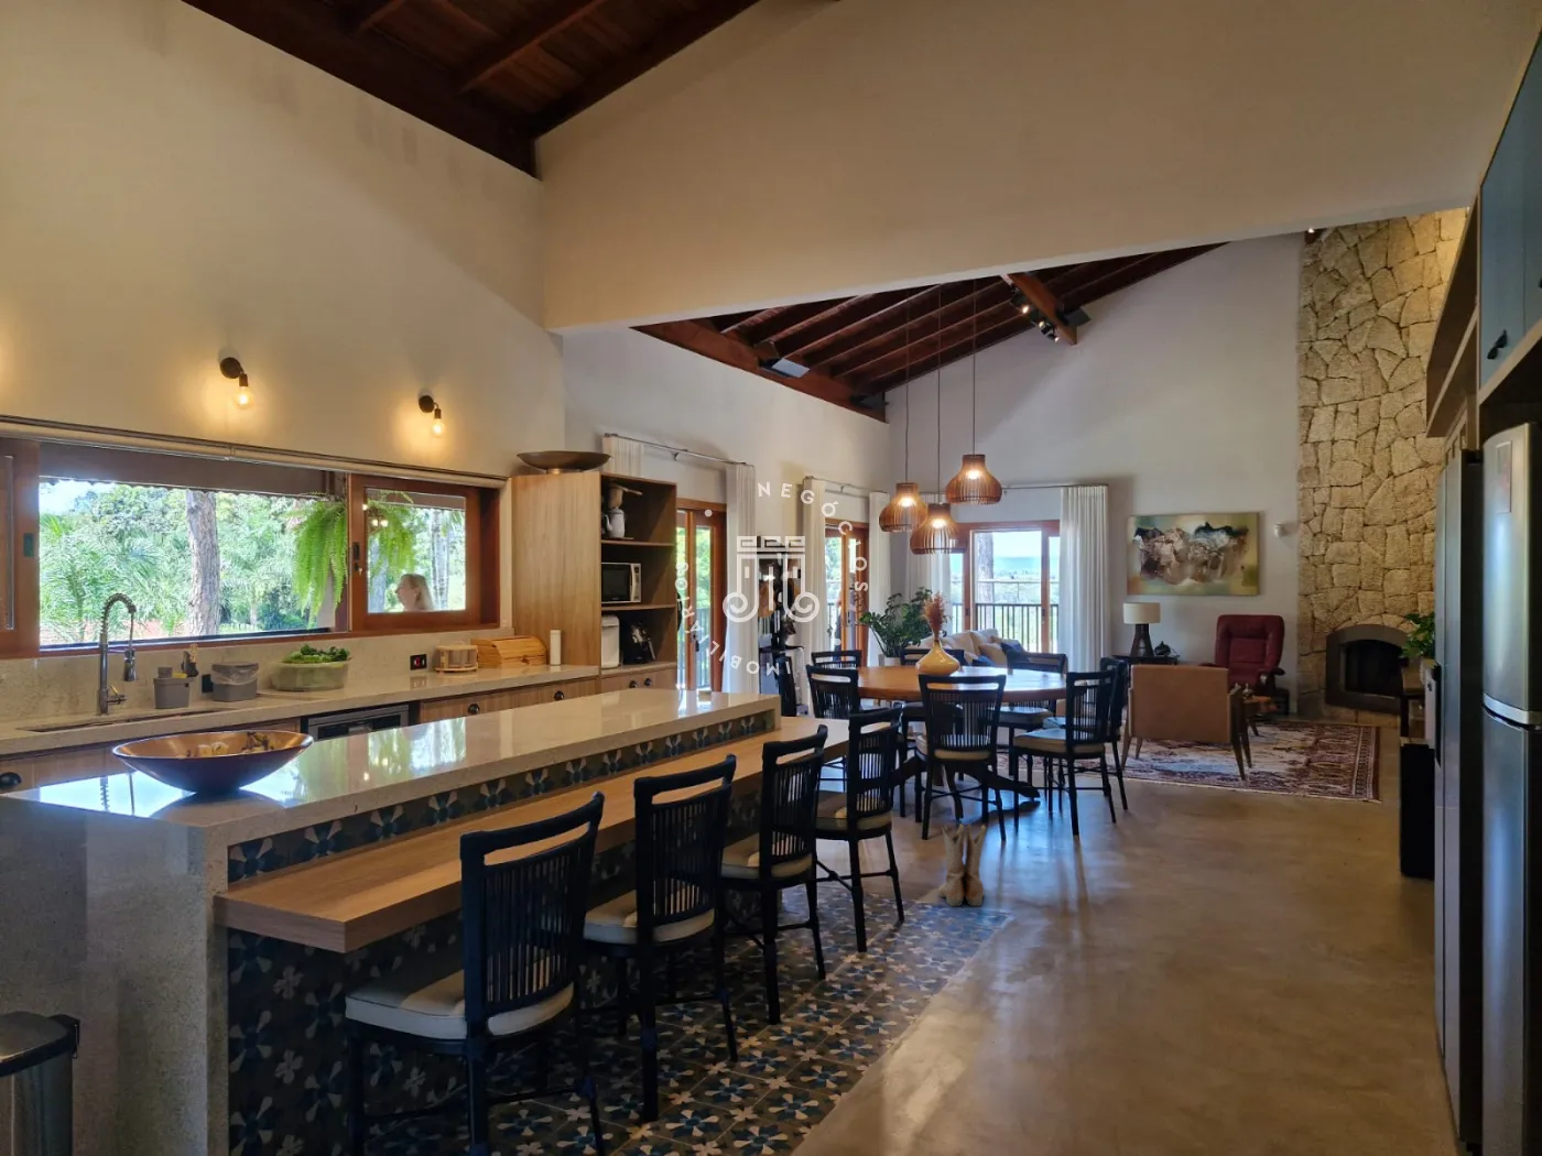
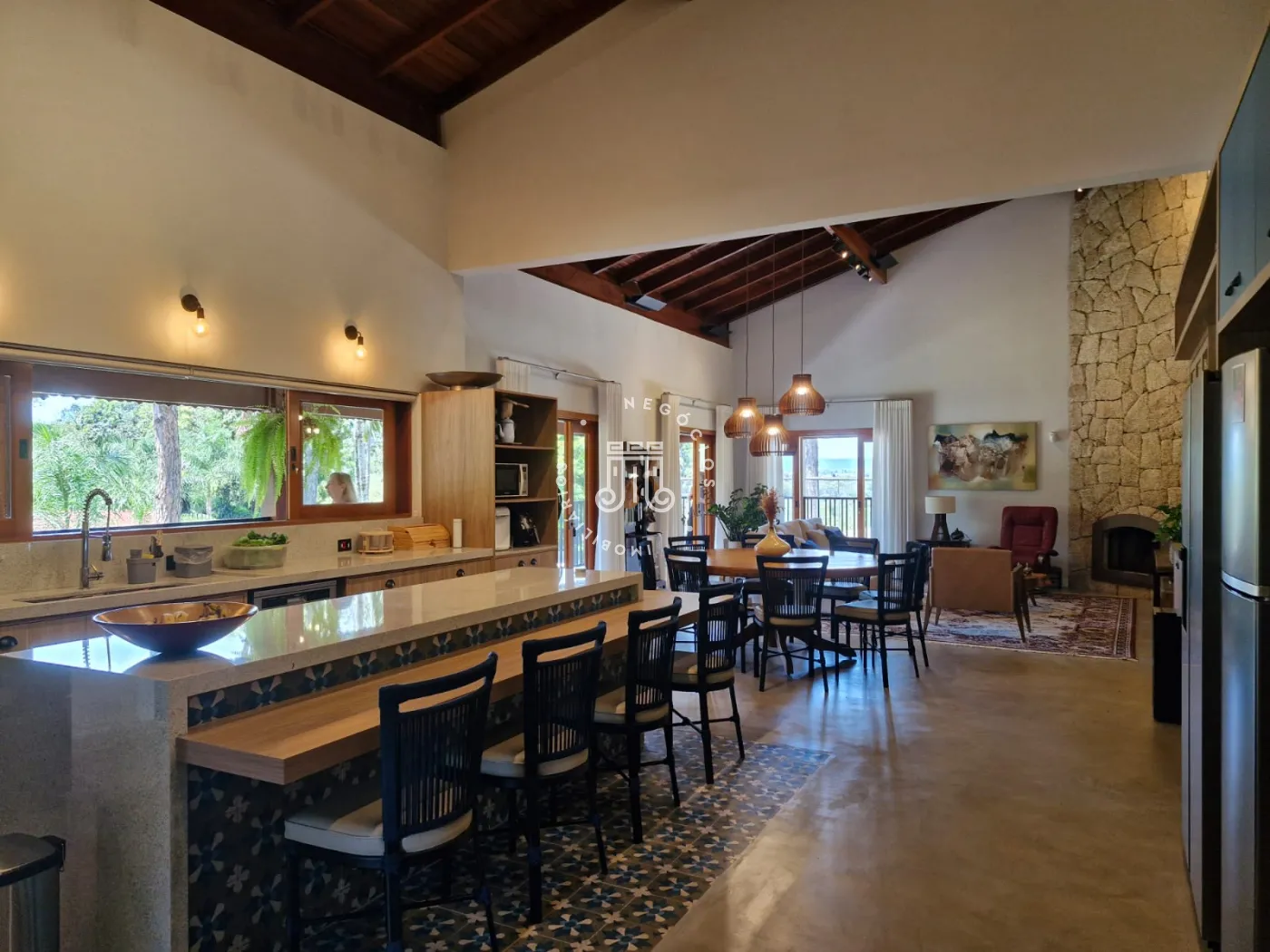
- boots [937,823,987,907]
